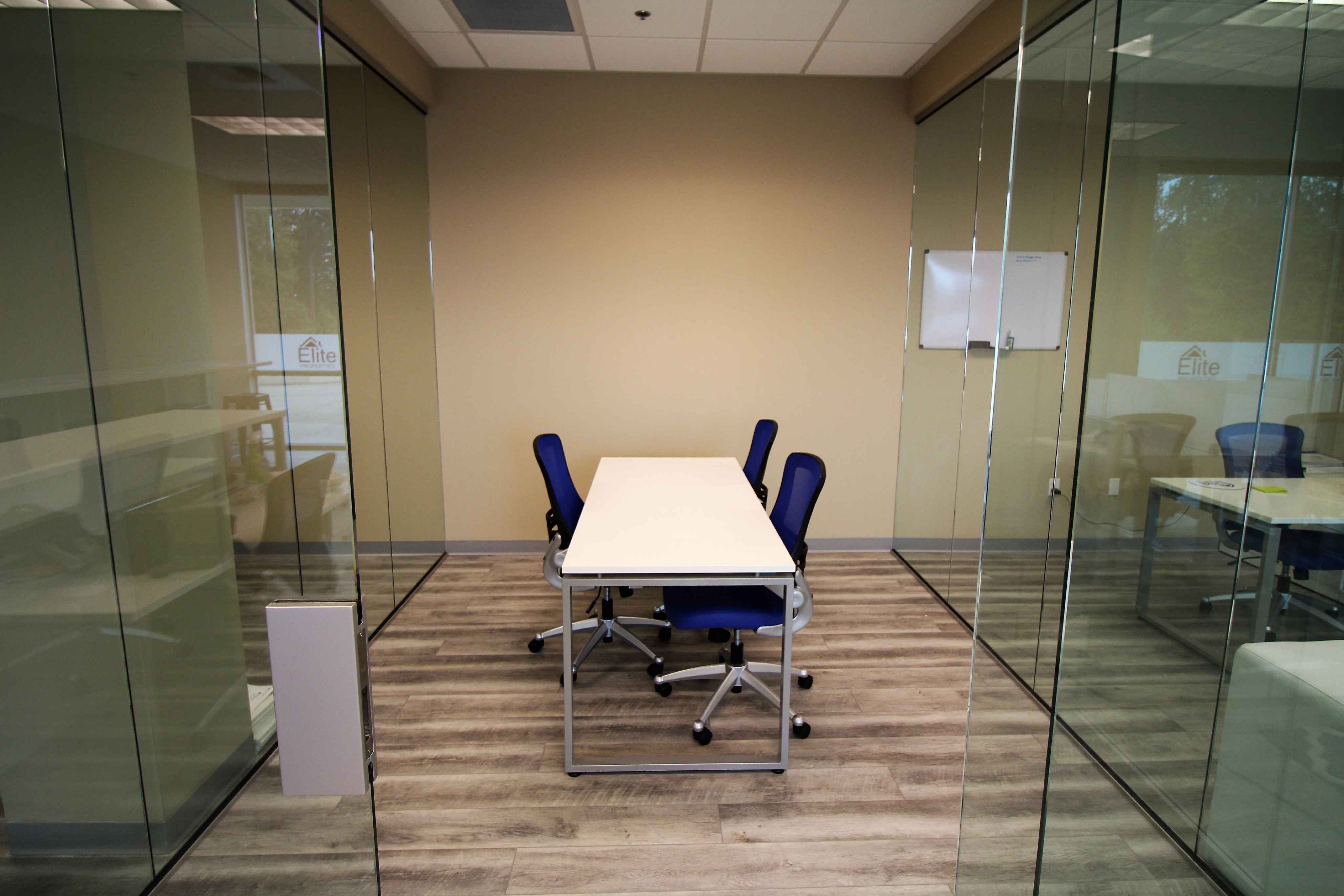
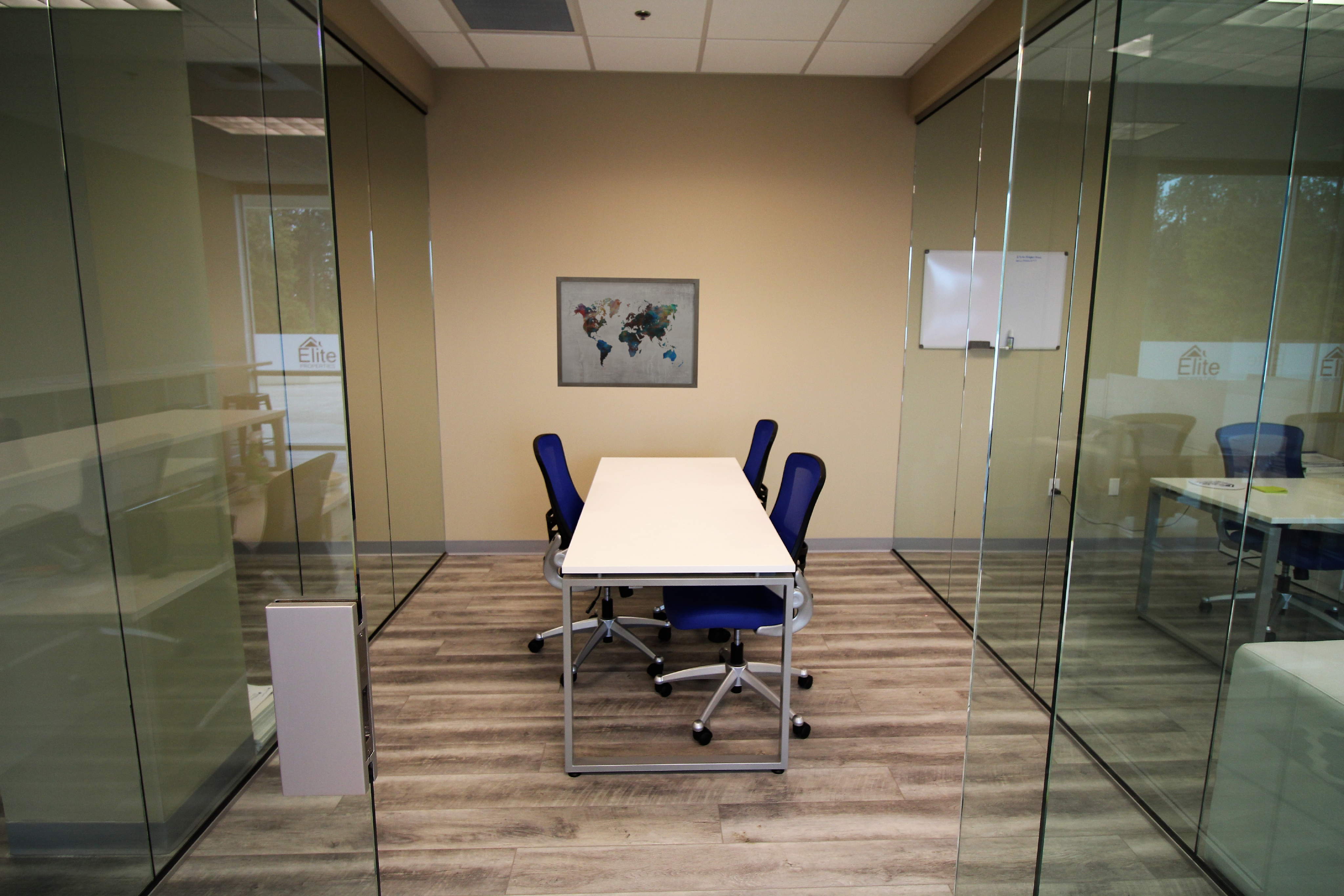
+ wall art [556,276,700,388]
